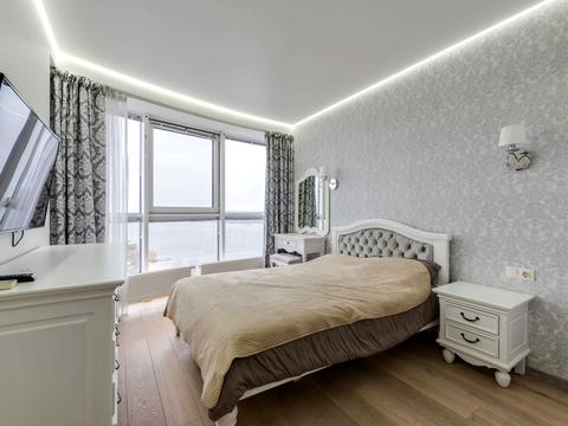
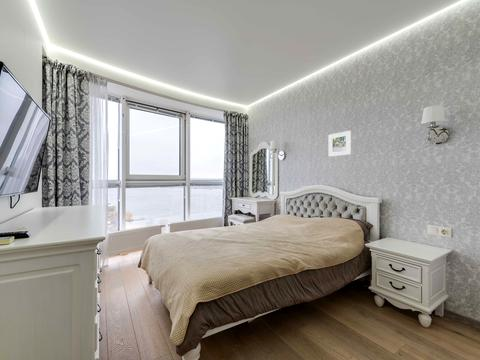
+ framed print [328,130,352,158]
